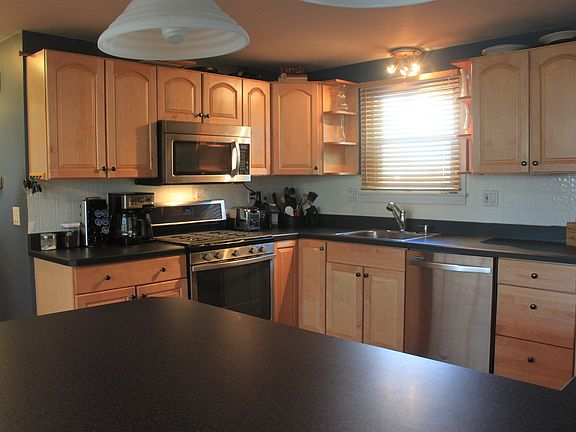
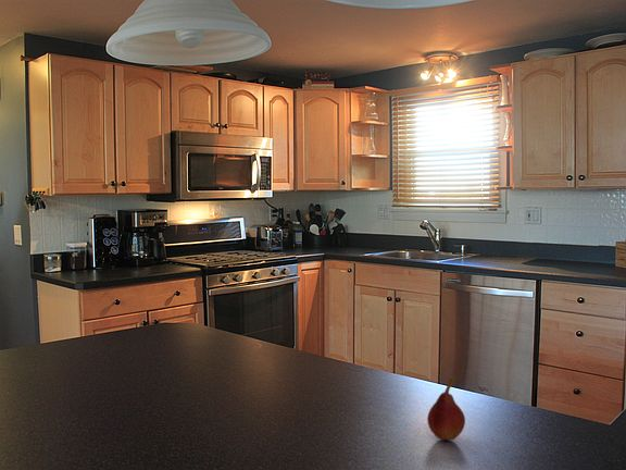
+ fruit [426,375,466,441]
